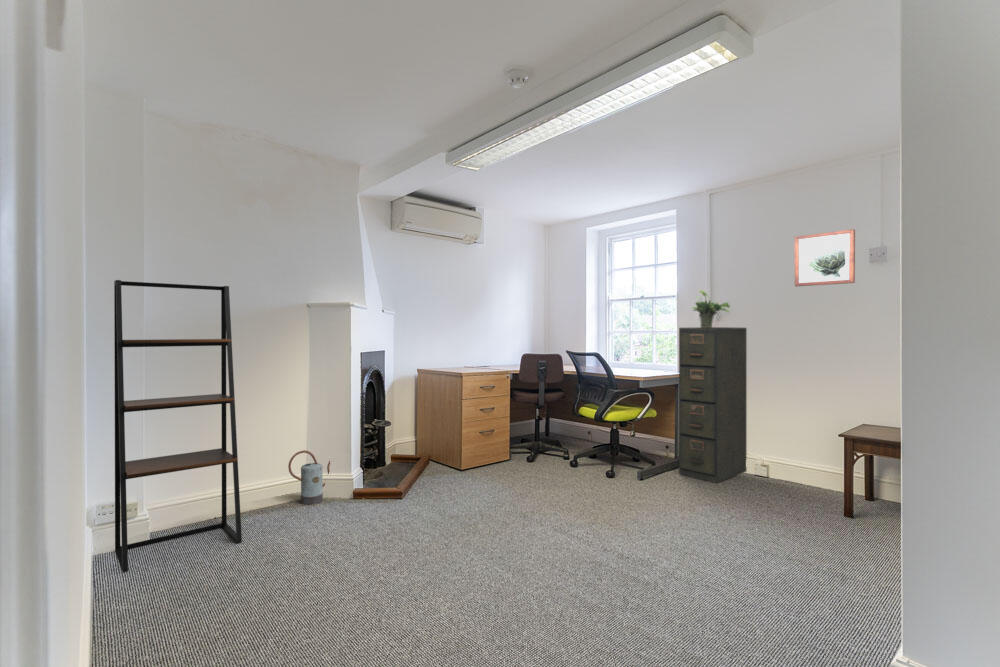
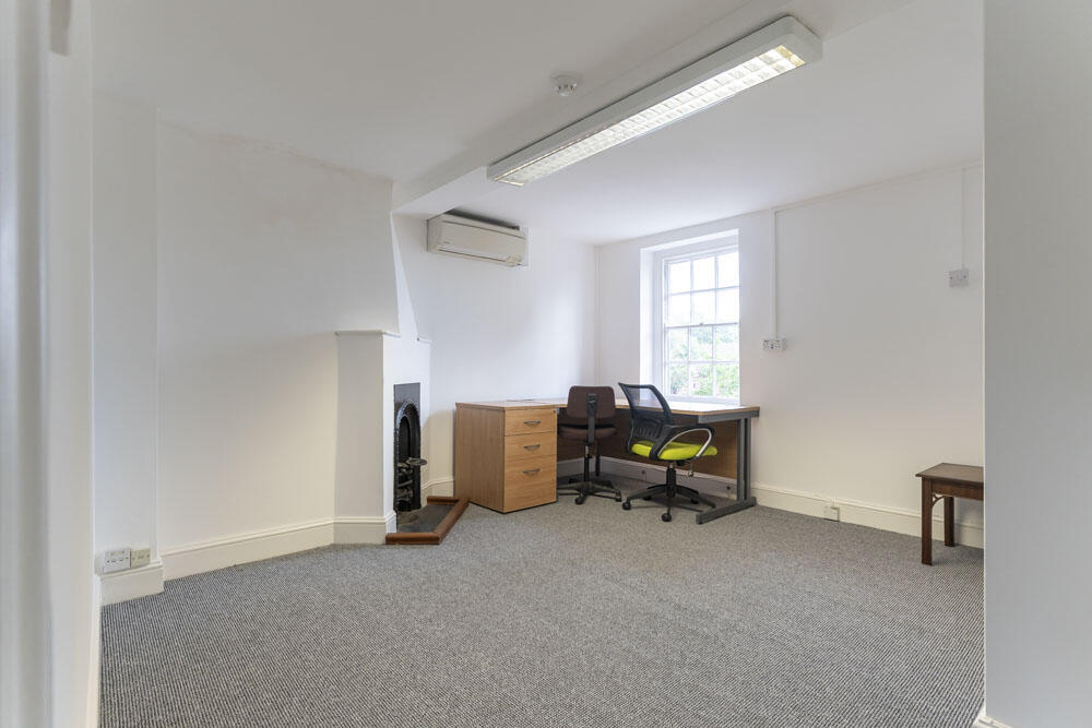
- filing cabinet [678,326,748,484]
- potted plant [690,289,731,327]
- wall art [794,228,856,287]
- watering can [287,449,331,506]
- shelving unit [113,279,243,574]
